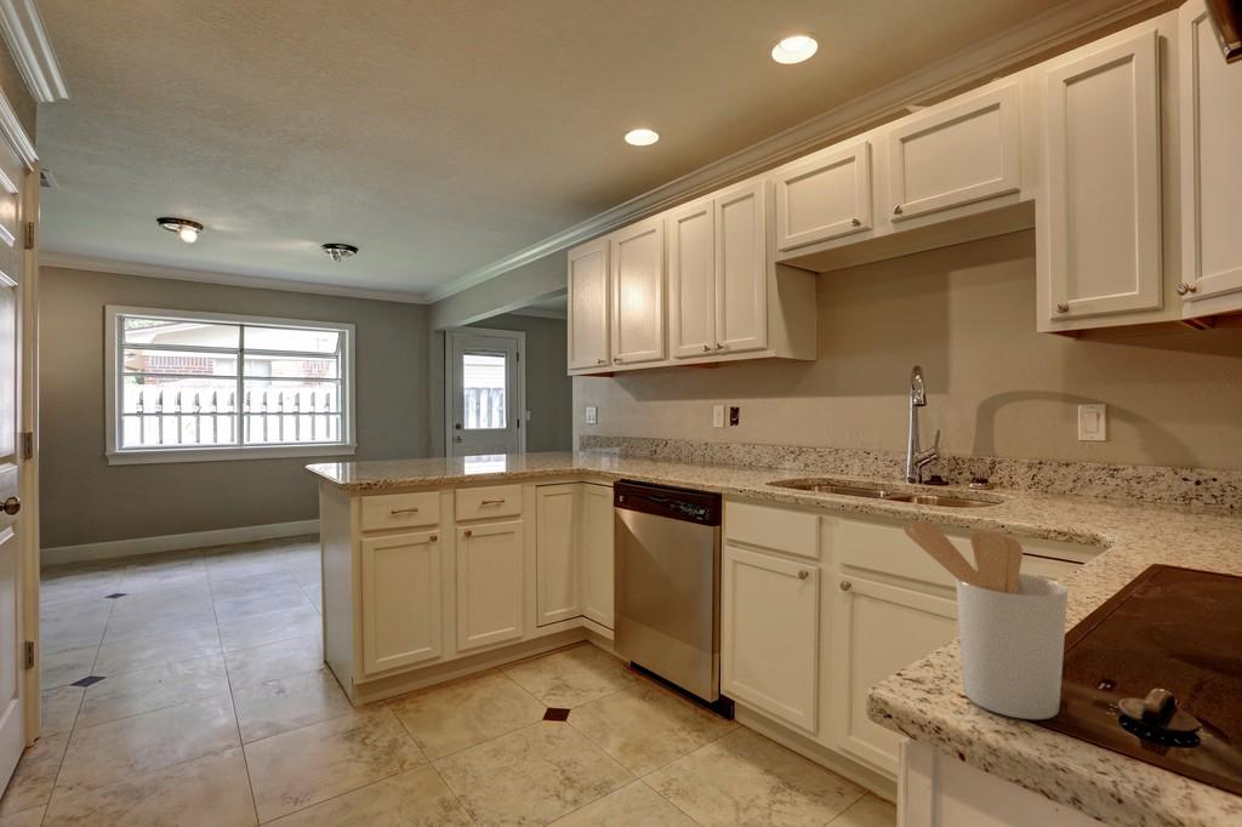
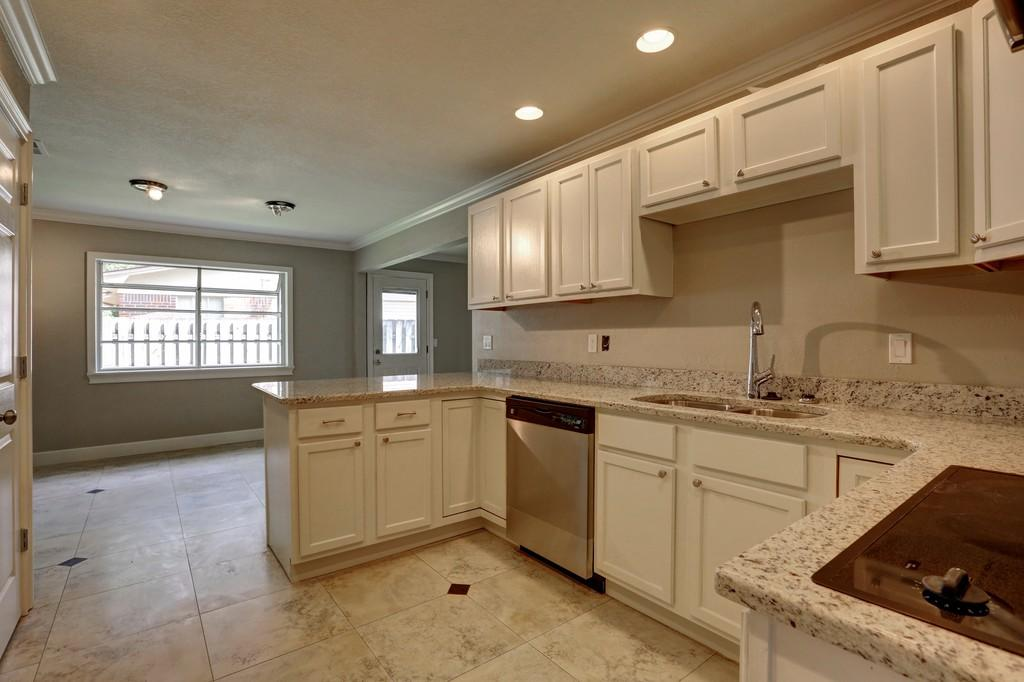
- utensil holder [901,519,1069,720]
